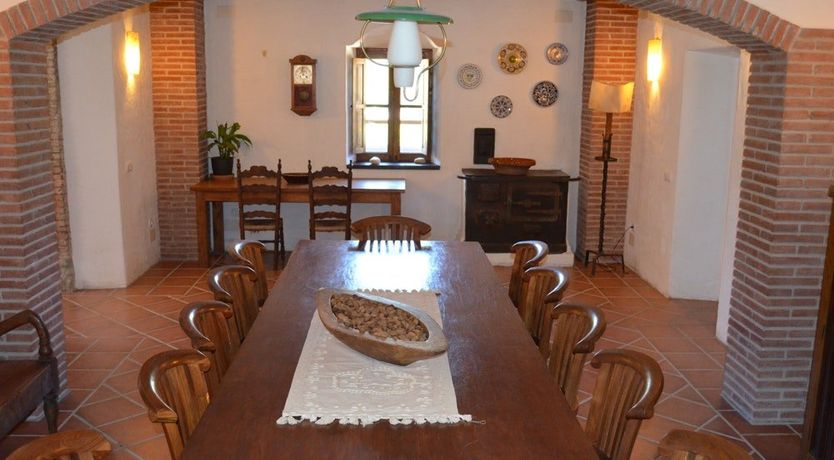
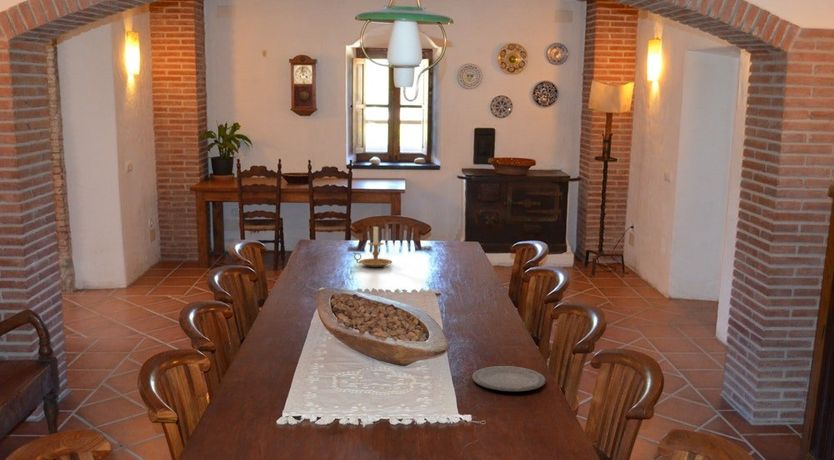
+ candle holder [353,226,393,268]
+ plate [471,365,546,392]
